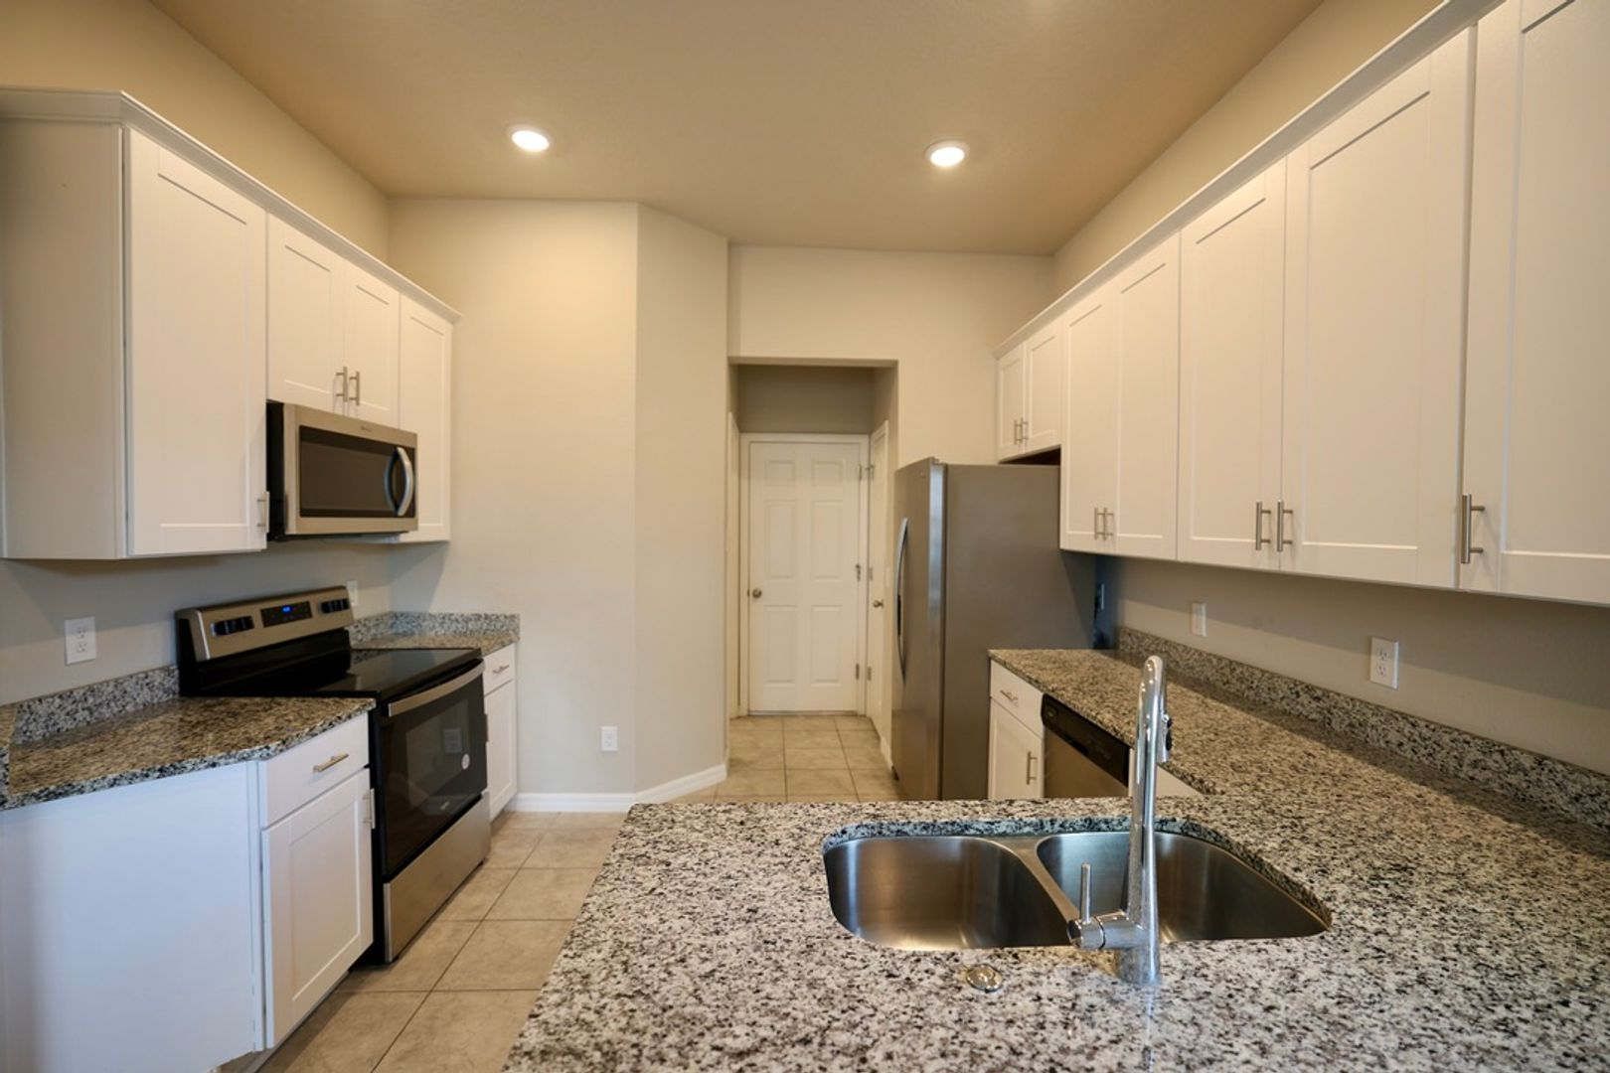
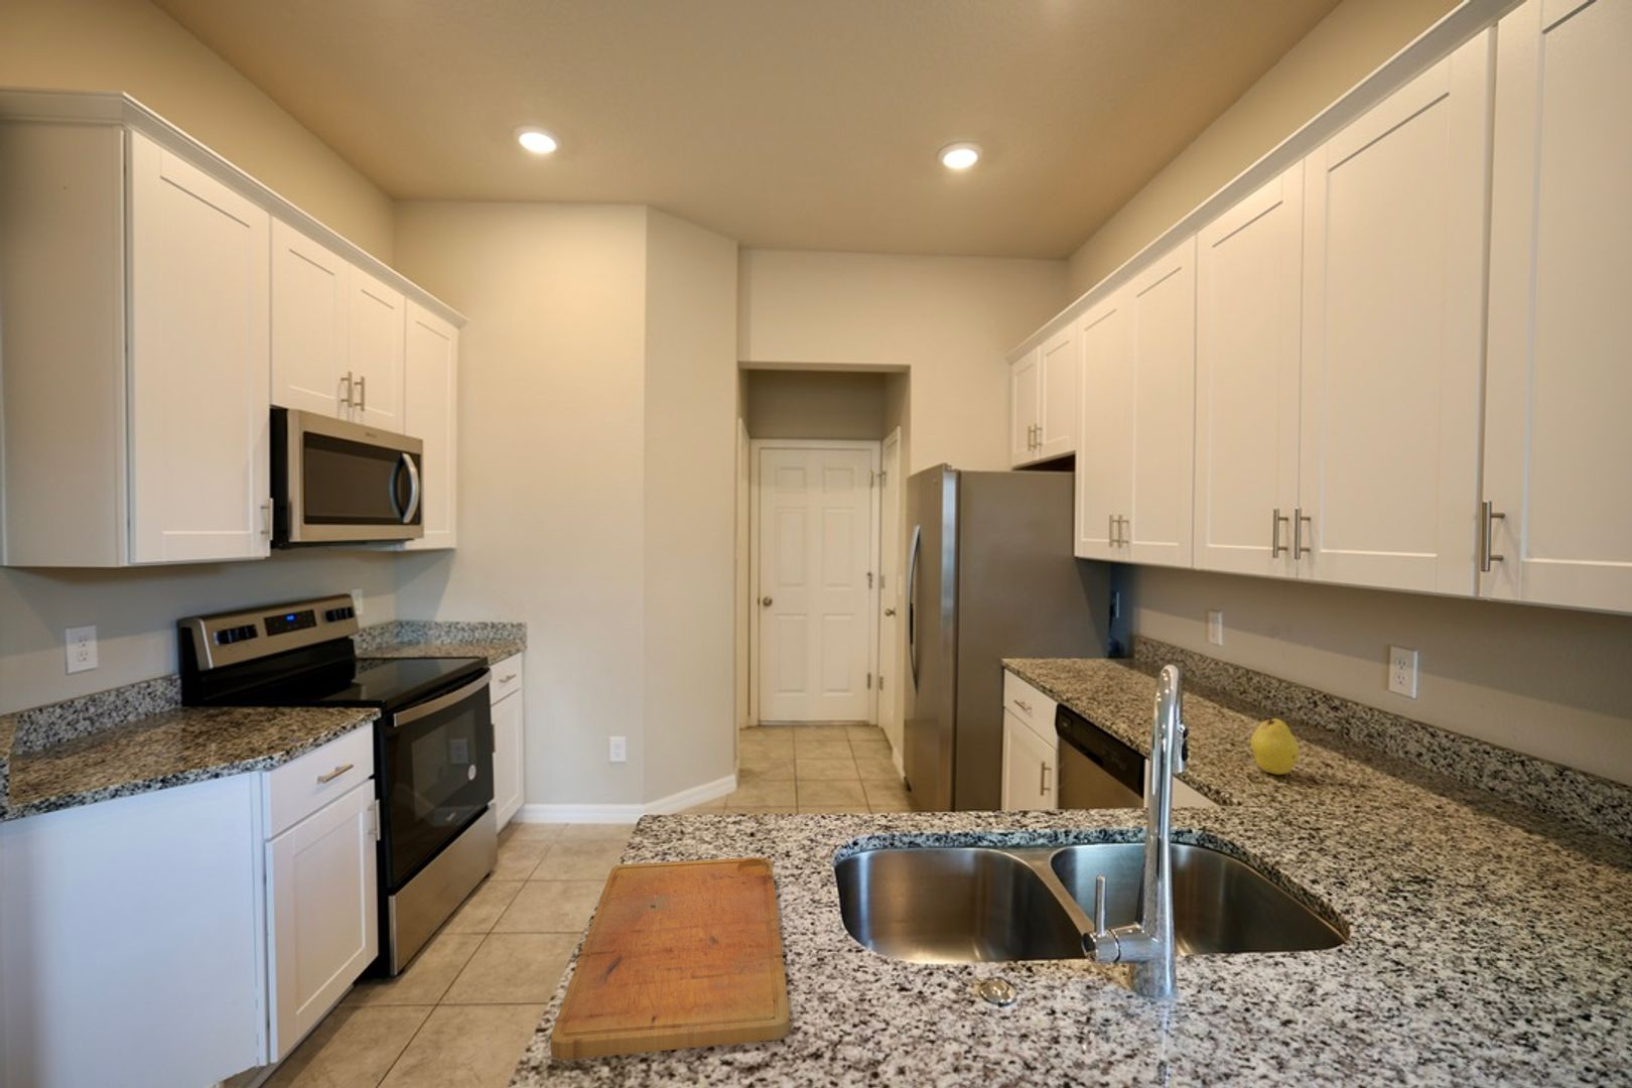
+ cutting board [550,856,790,1061]
+ fruit [1250,718,1300,776]
